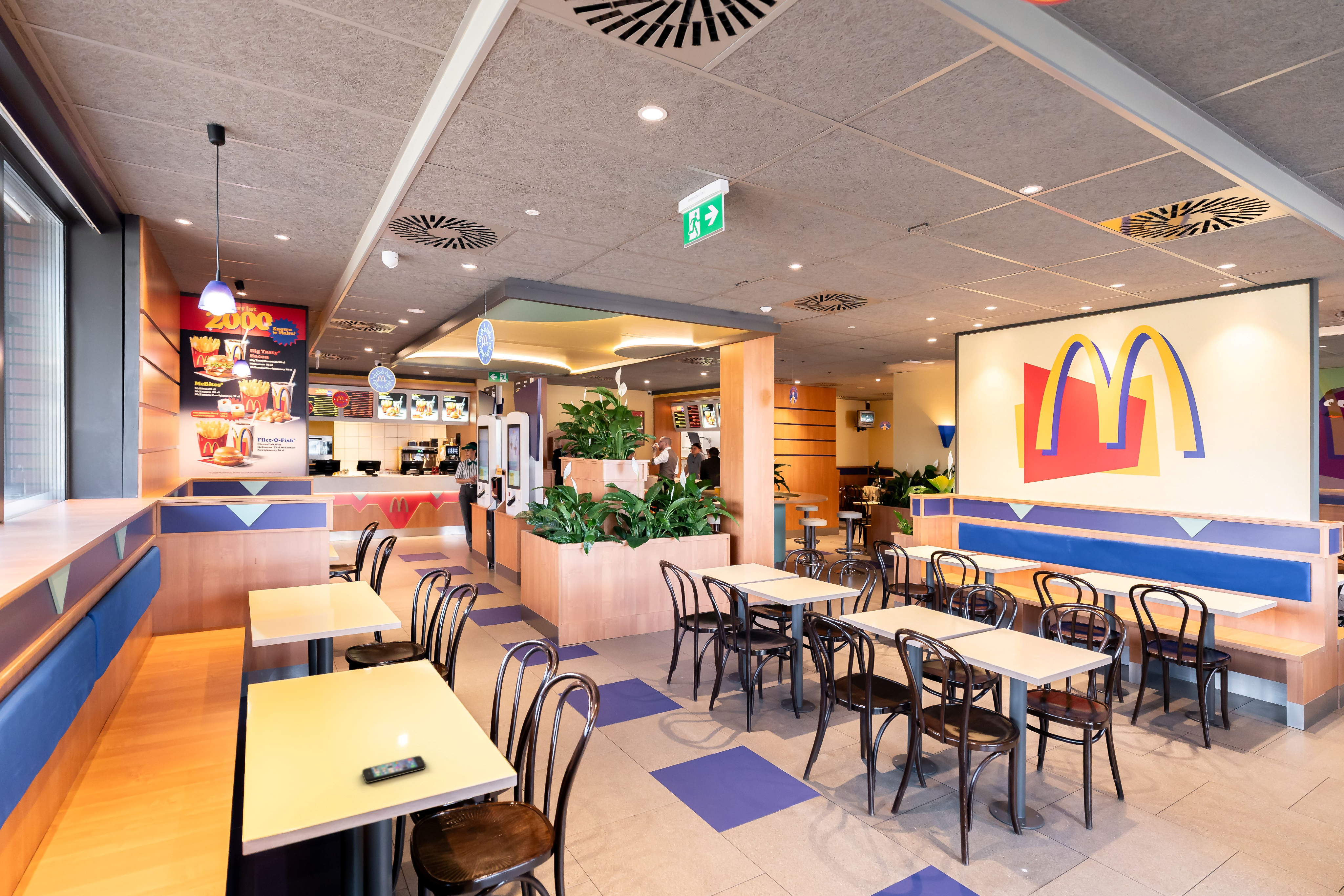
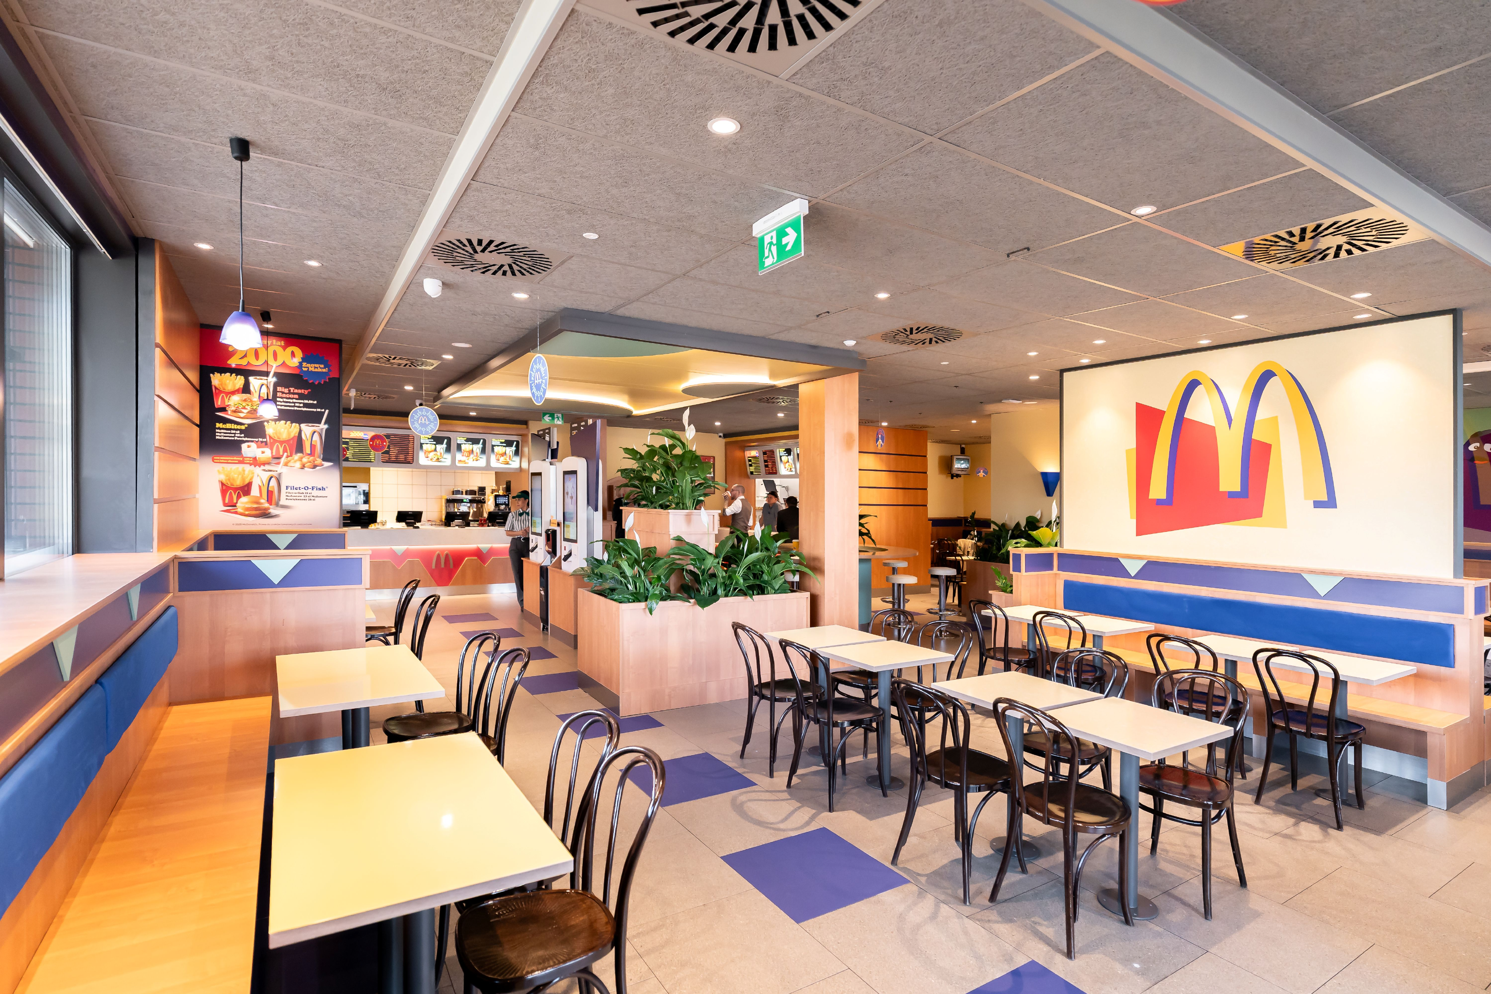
- smartphone [362,756,426,783]
